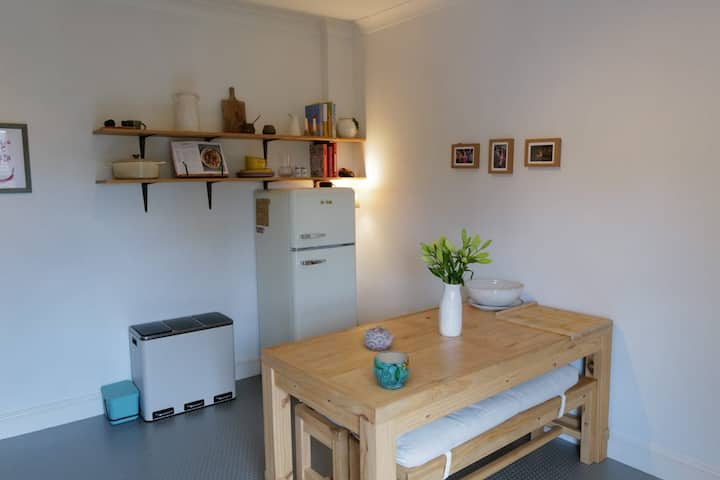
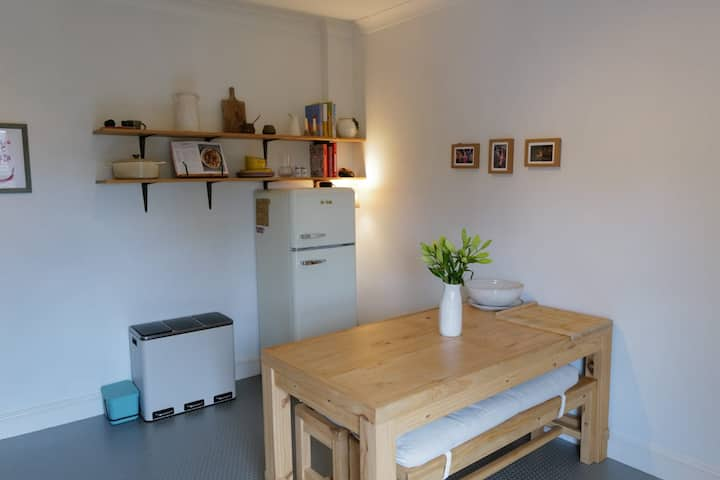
- teapot [363,324,396,351]
- cup [373,351,411,390]
